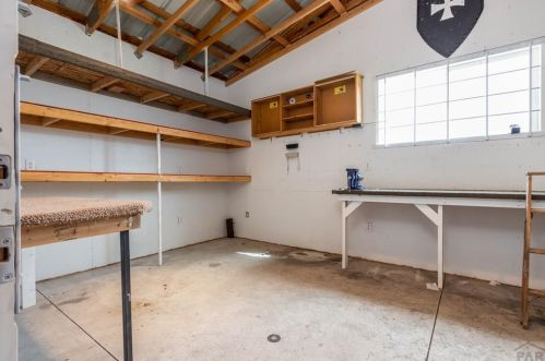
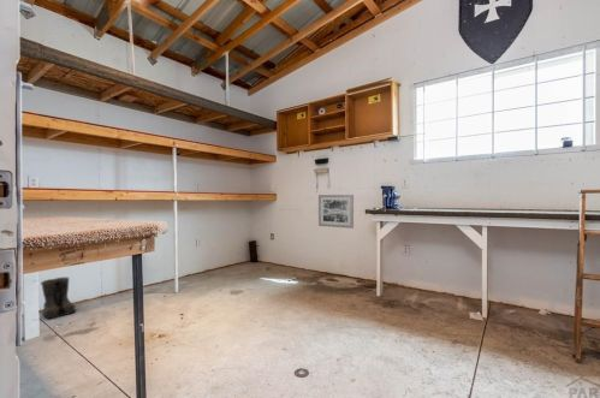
+ boots [40,277,77,320]
+ wall art [317,194,355,230]
